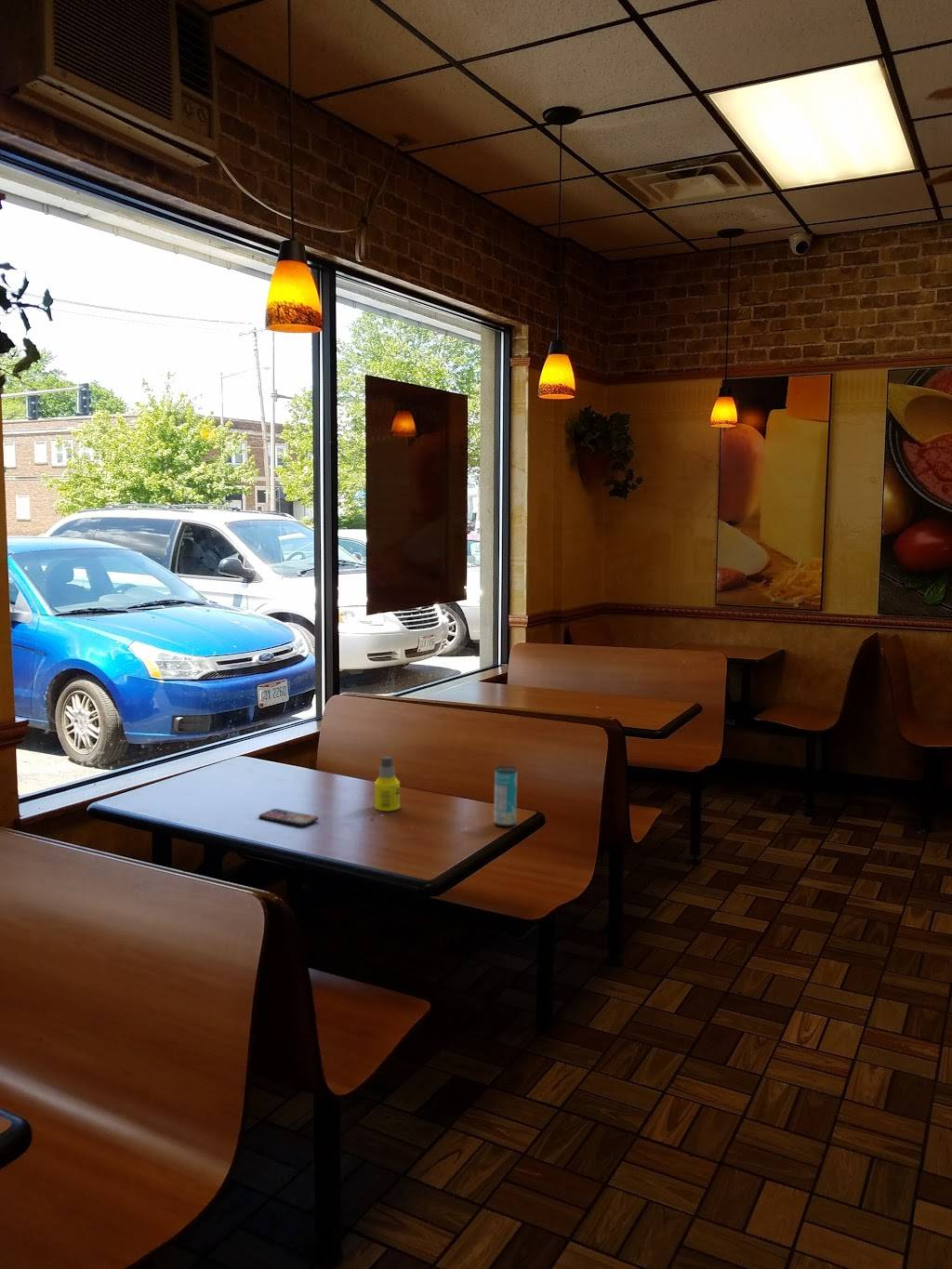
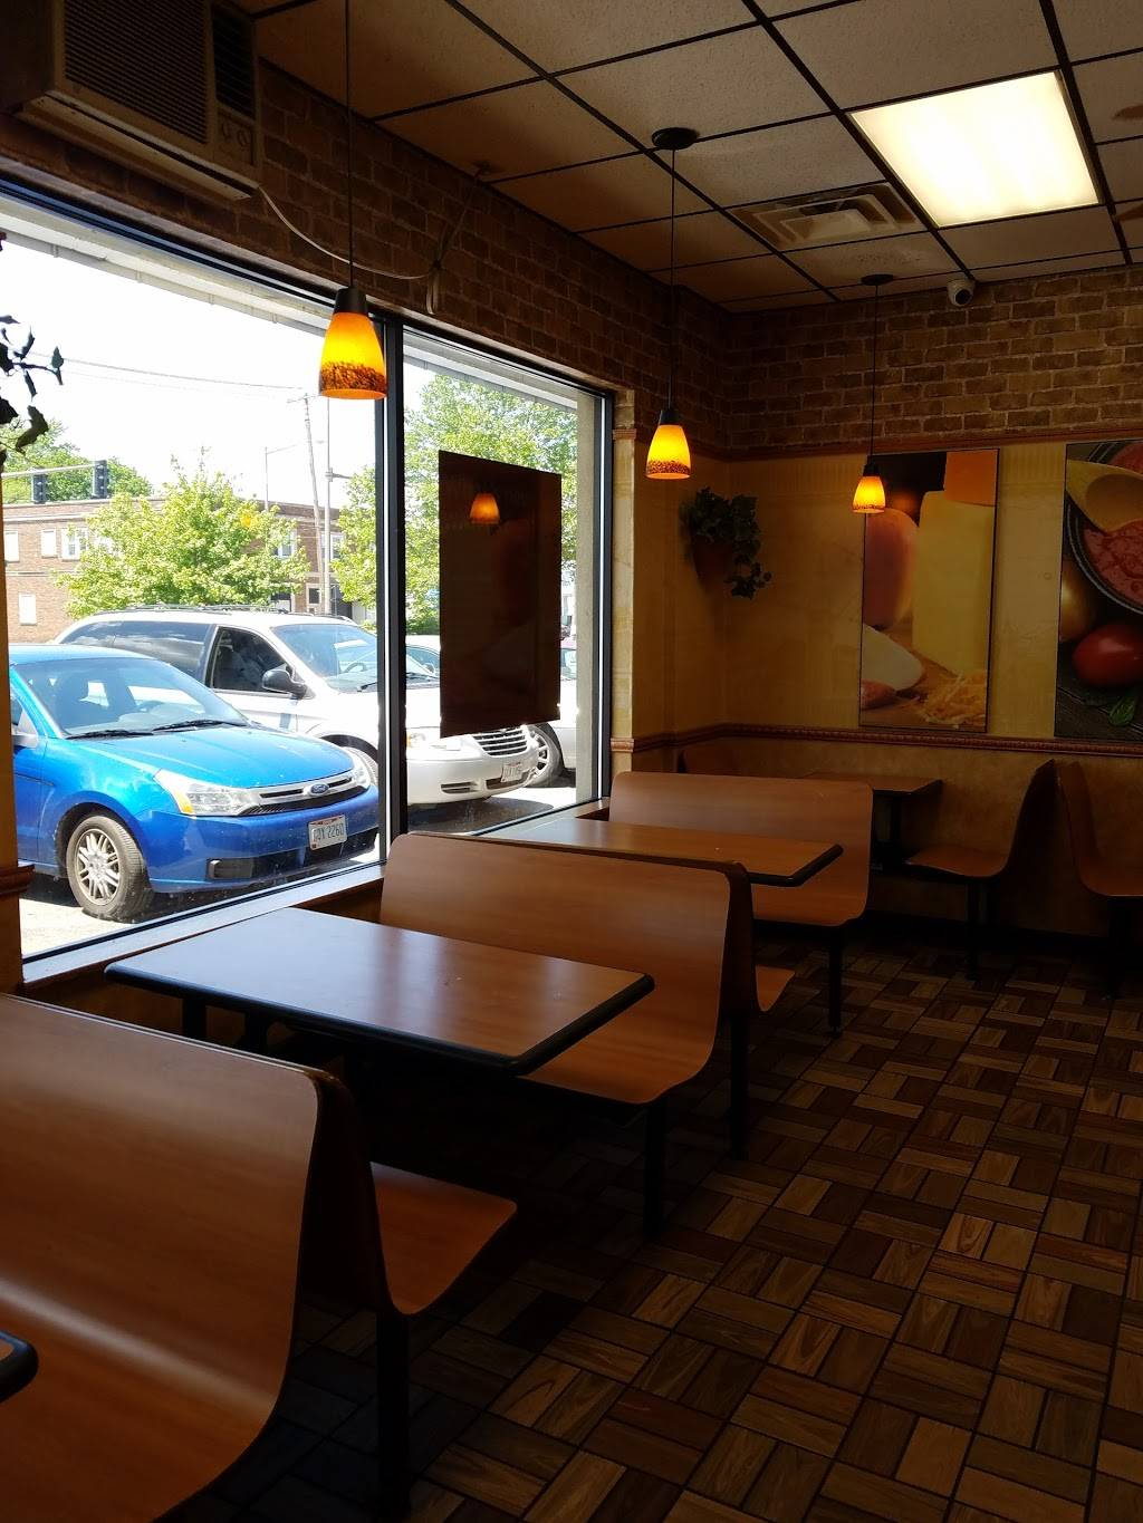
- bottle [374,756,401,812]
- beverage can [493,765,519,827]
- smartphone [258,808,320,827]
